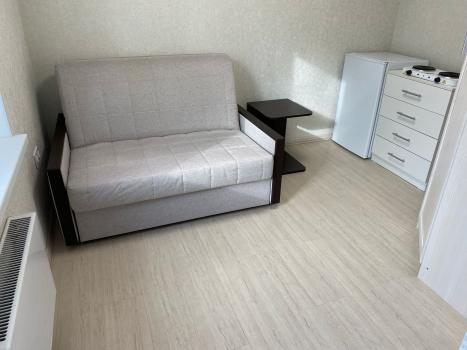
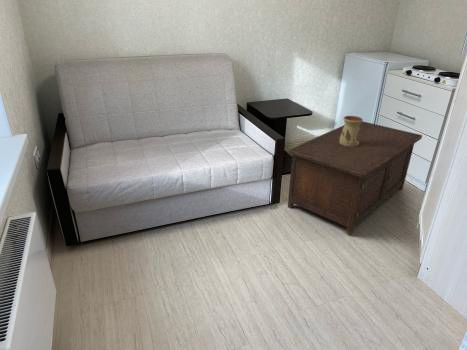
+ cabinet [287,121,423,236]
+ oil burner [339,115,364,147]
